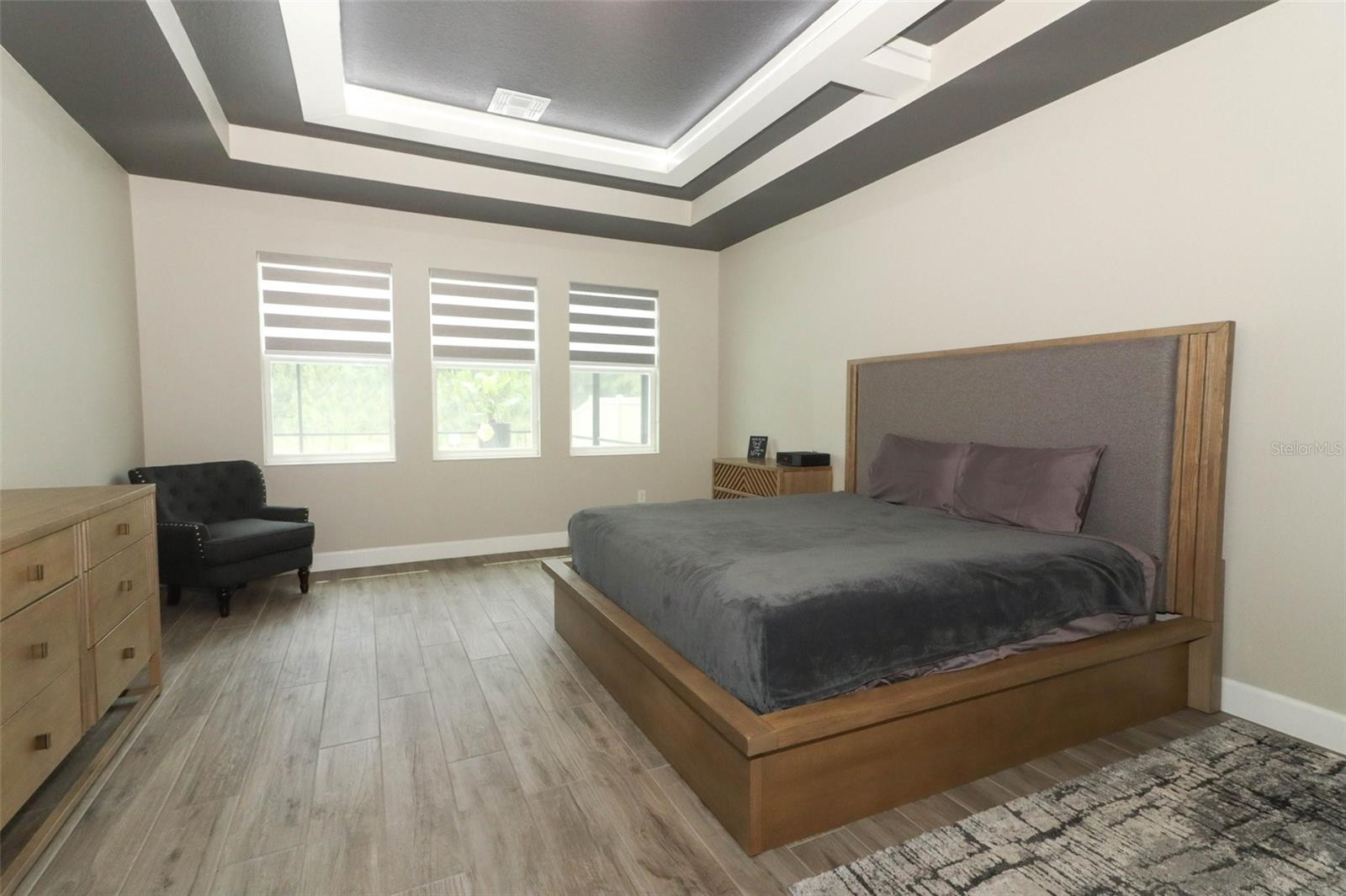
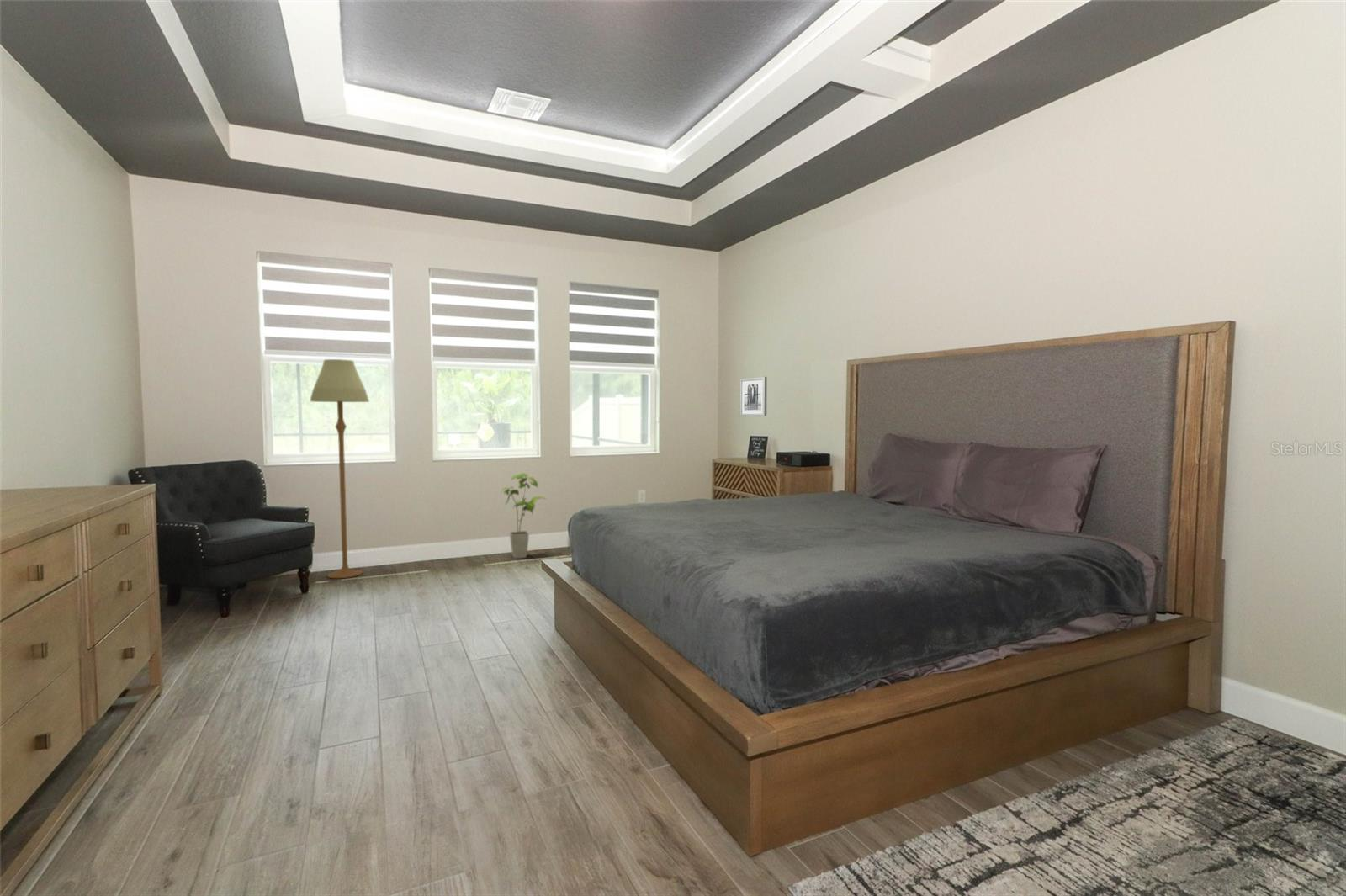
+ floor lamp [309,358,370,579]
+ house plant [500,472,547,559]
+ wall art [739,376,768,417]
